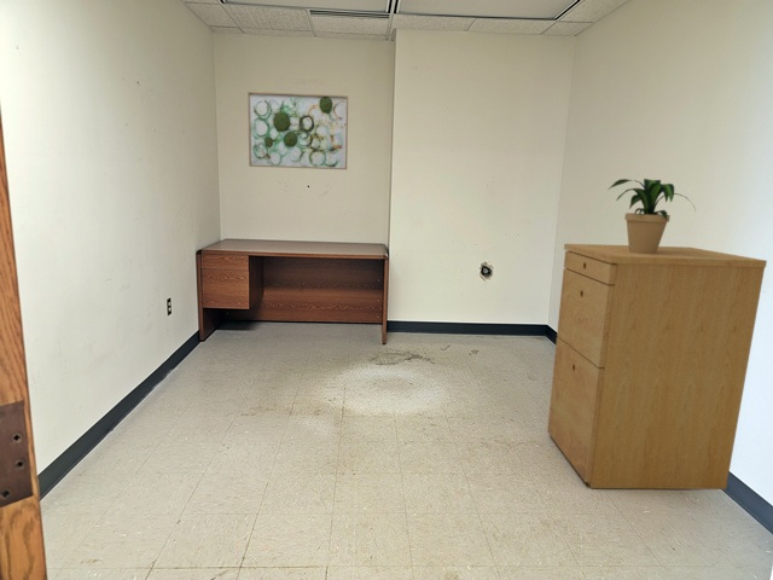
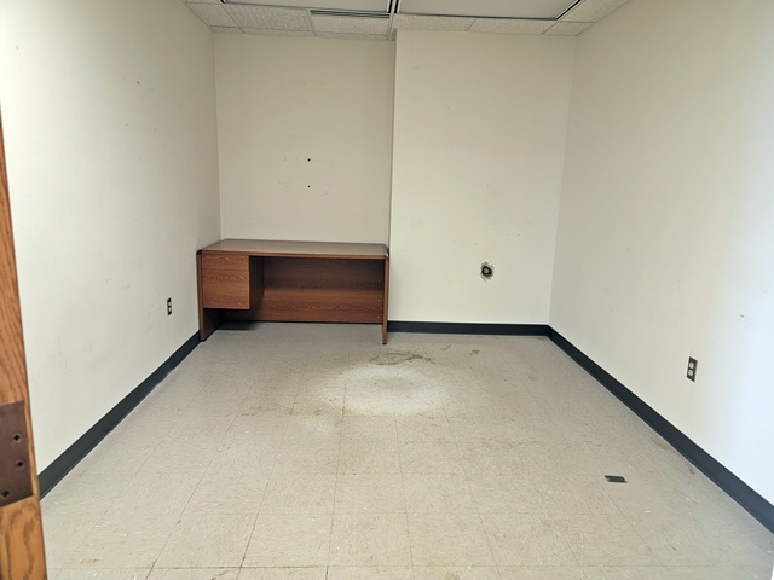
- wall art [246,91,349,172]
- potted plant [609,178,697,254]
- filing cabinet [546,243,768,491]
